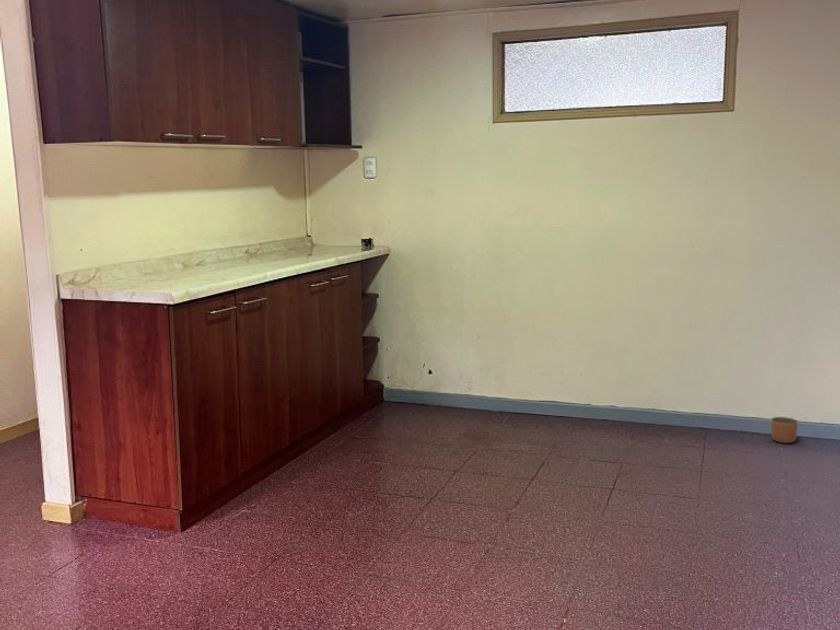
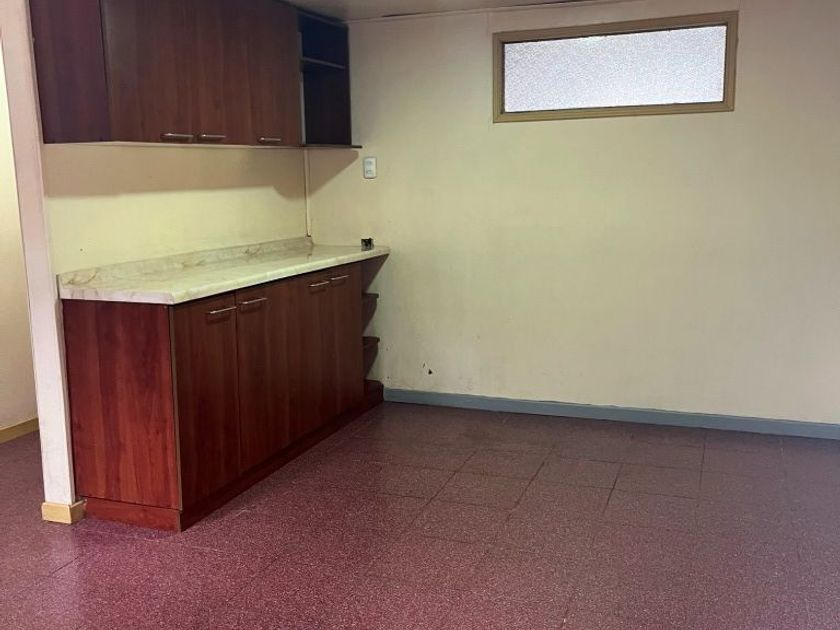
- planter [770,416,799,444]
